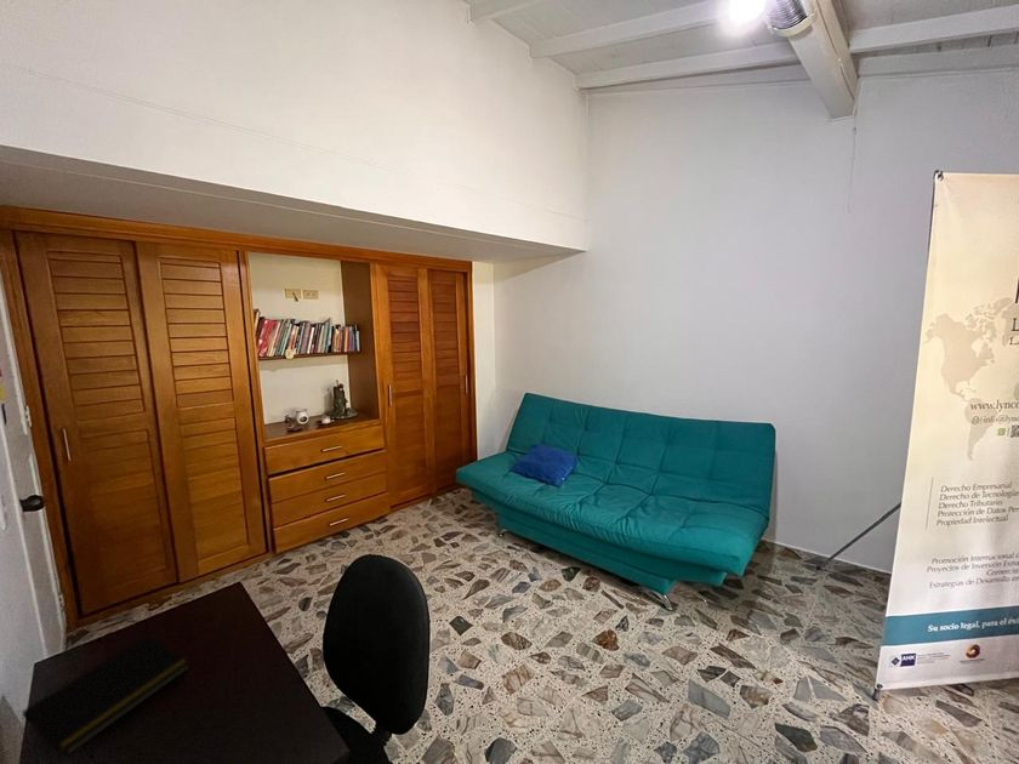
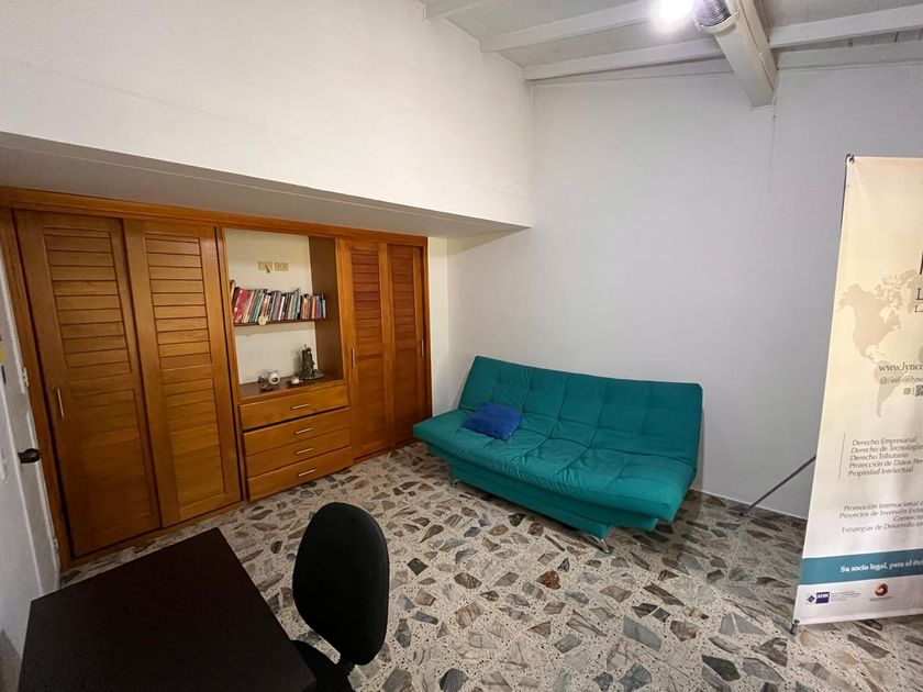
- notepad [21,635,190,756]
